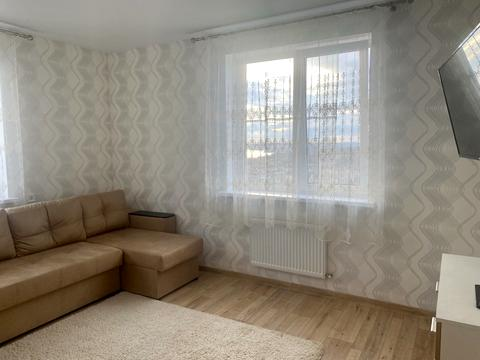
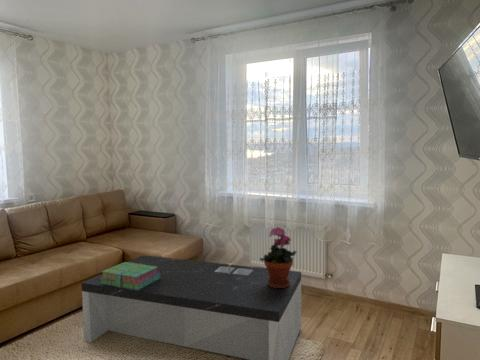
+ potted plant [259,226,297,288]
+ stack of books [100,261,161,290]
+ coffee table [81,254,302,360]
